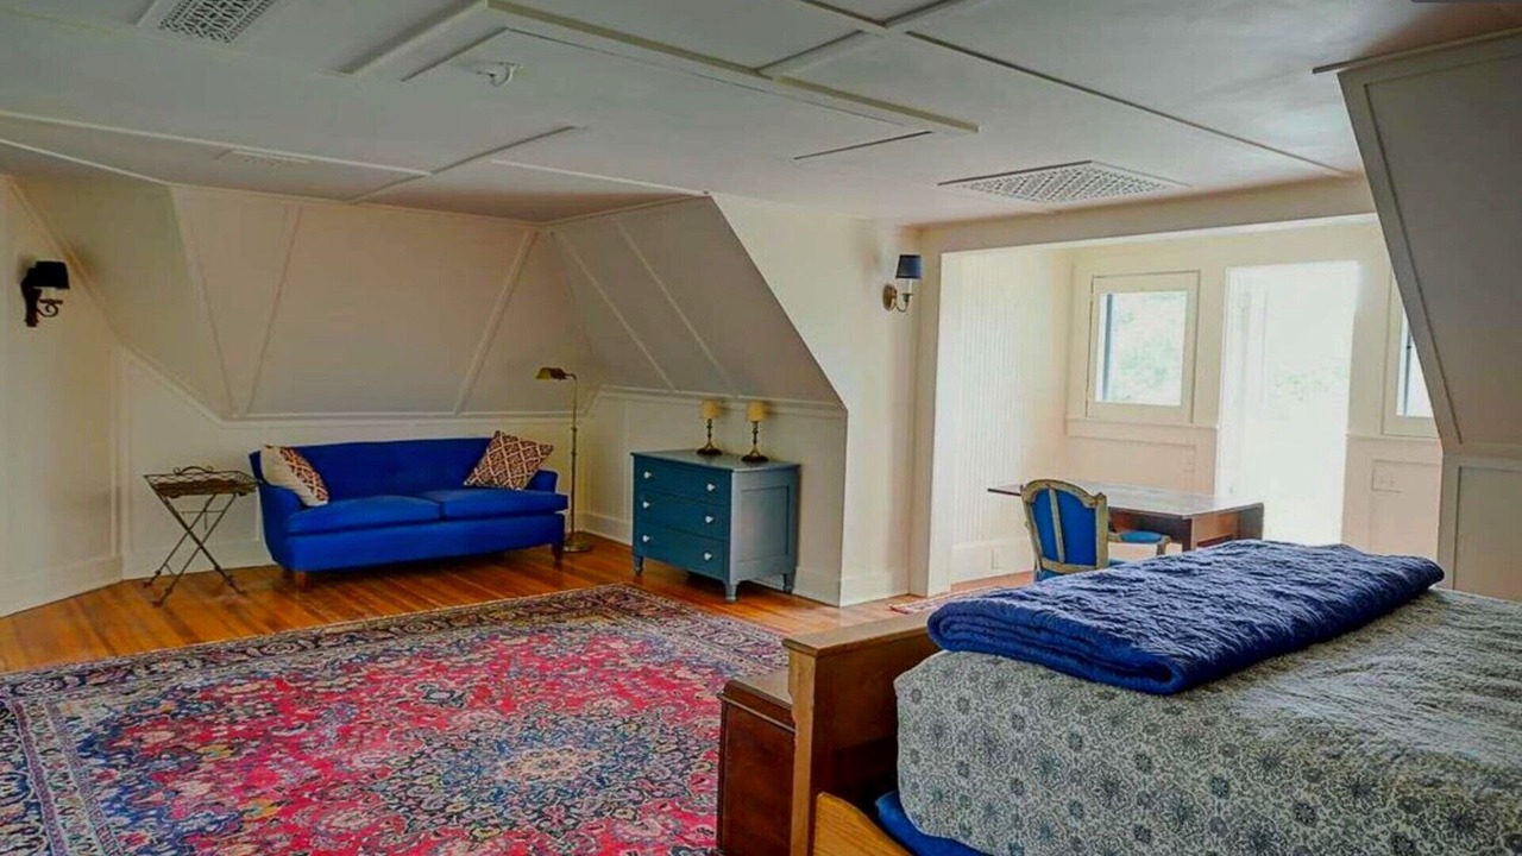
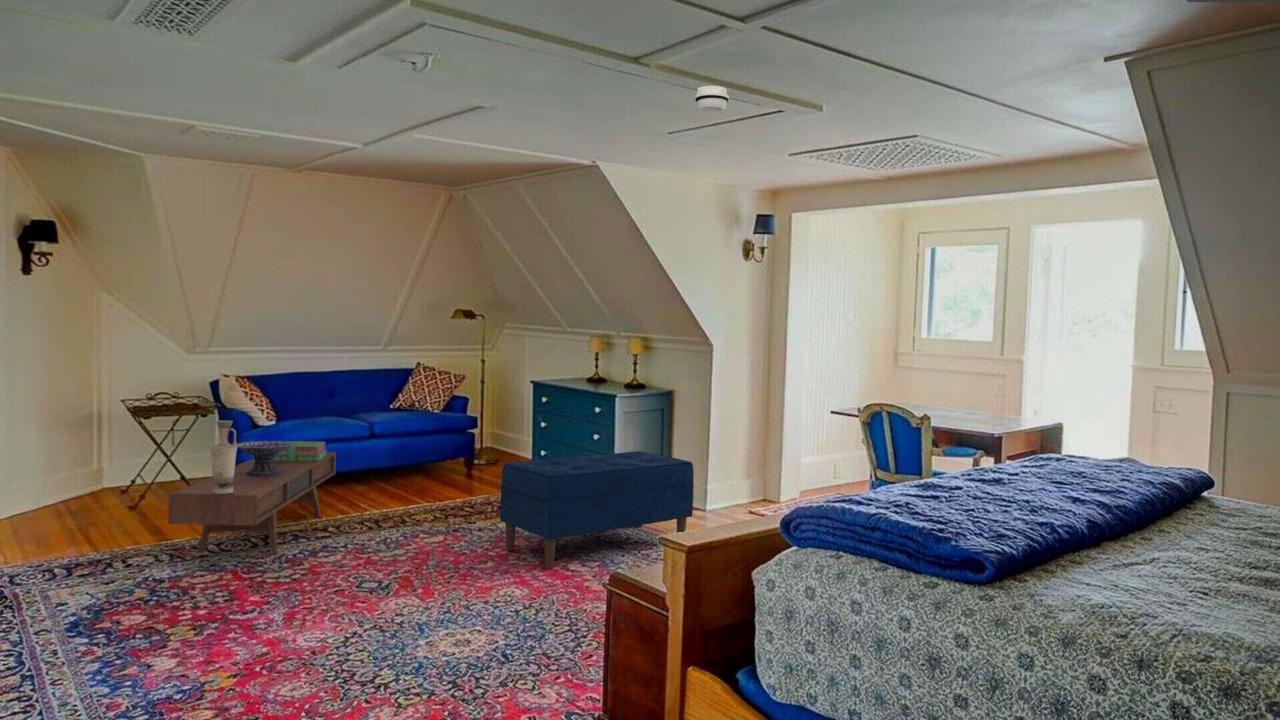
+ decorative bowl [237,440,293,476]
+ vase [209,420,238,494]
+ bench [499,450,695,568]
+ stack of books [273,440,328,461]
+ coffee table [167,451,337,556]
+ smoke detector [694,85,730,114]
